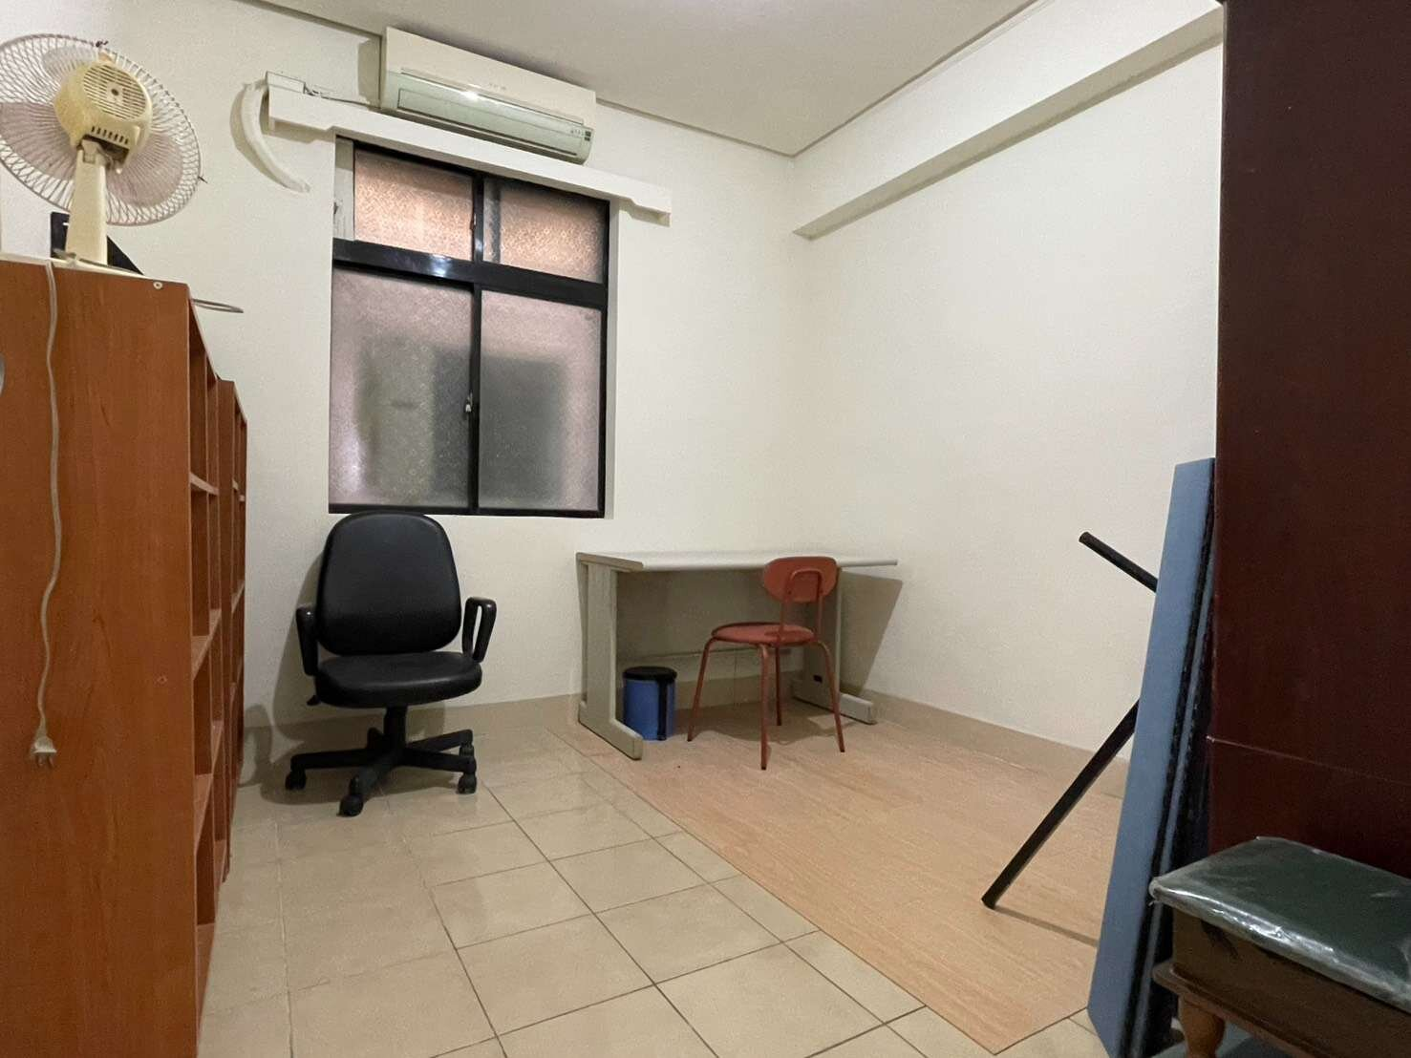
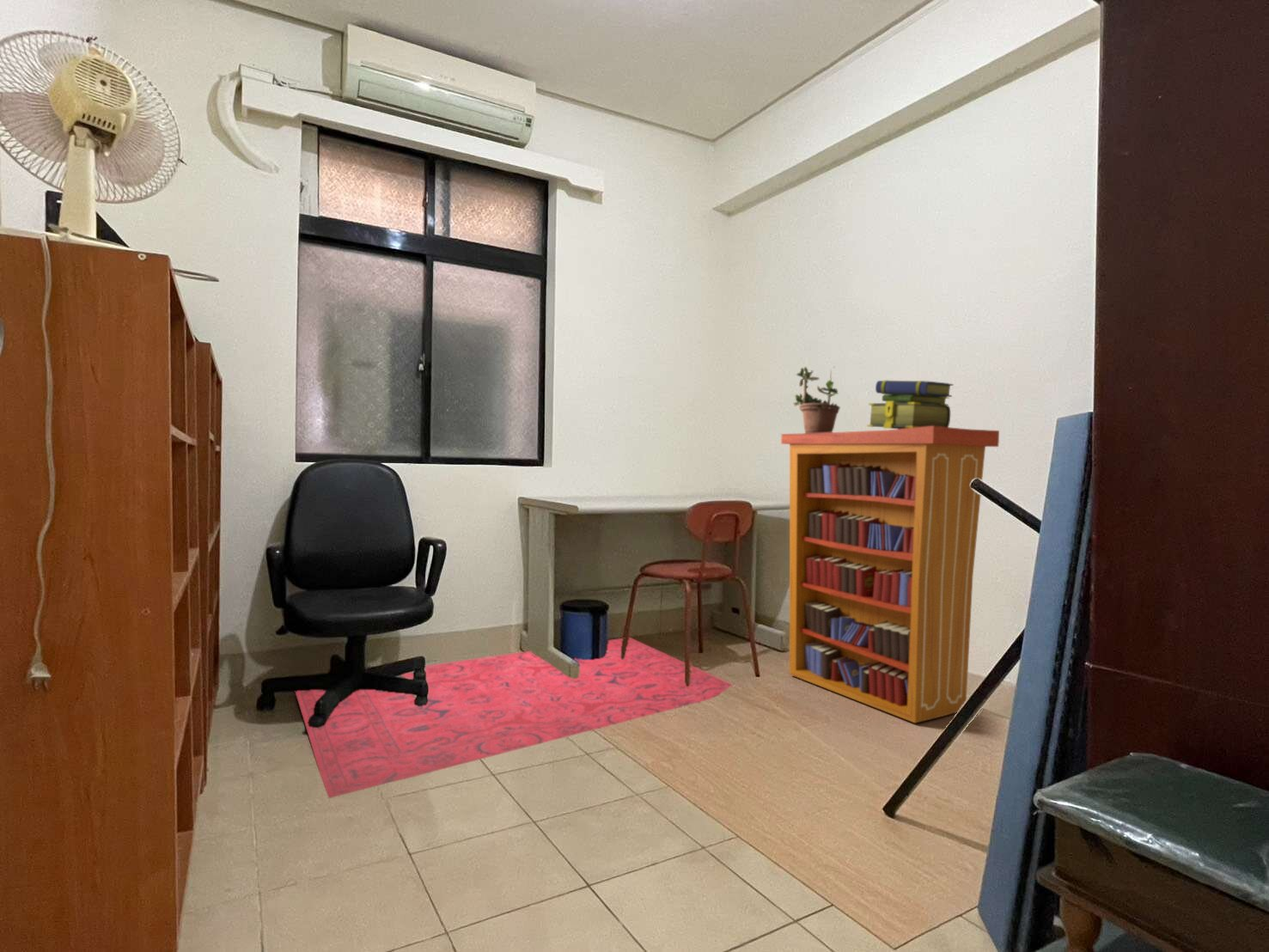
+ potted plant [792,365,841,433]
+ stack of books [866,380,954,430]
+ bookcase [780,426,1000,723]
+ rug [295,637,733,799]
